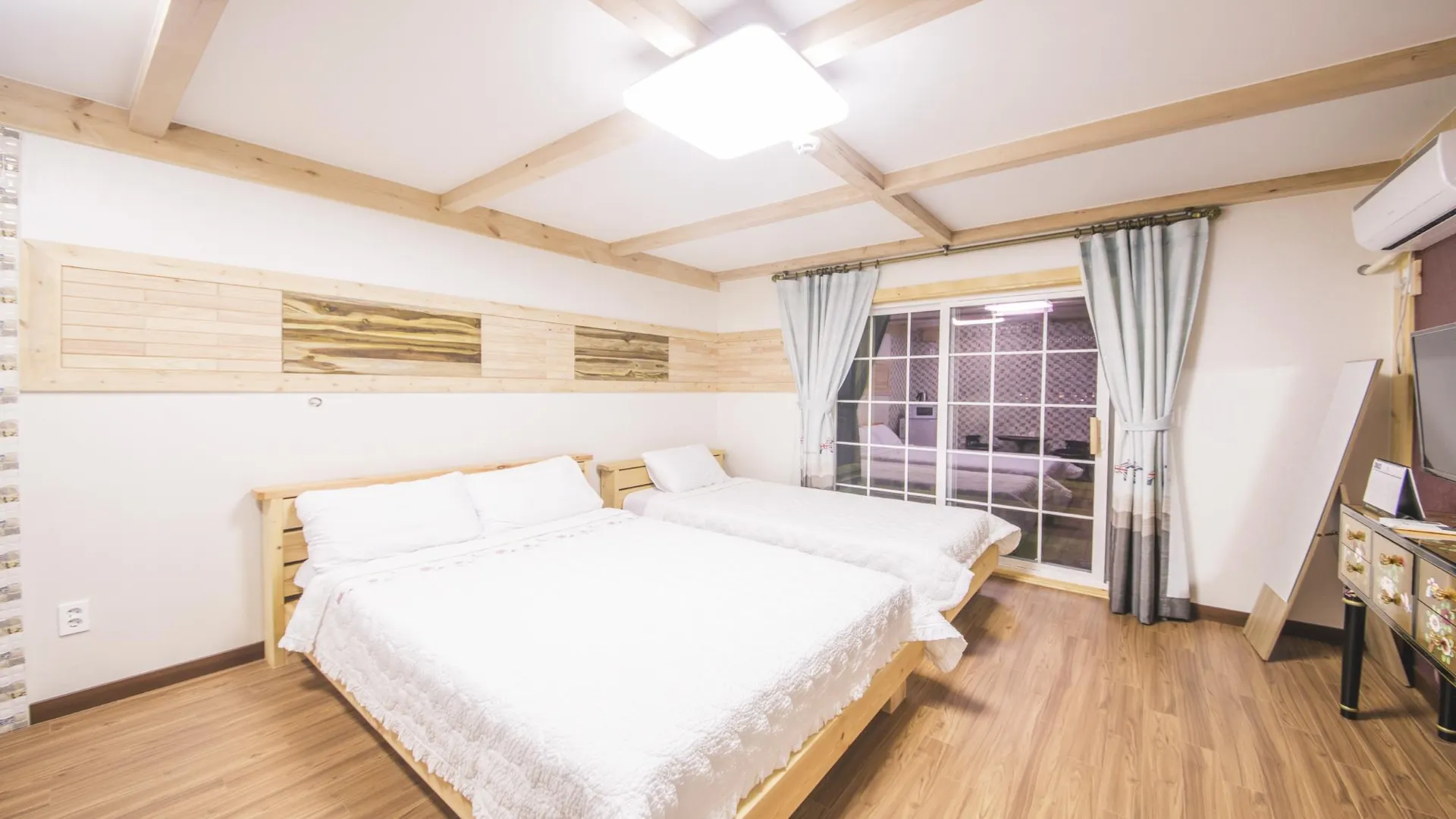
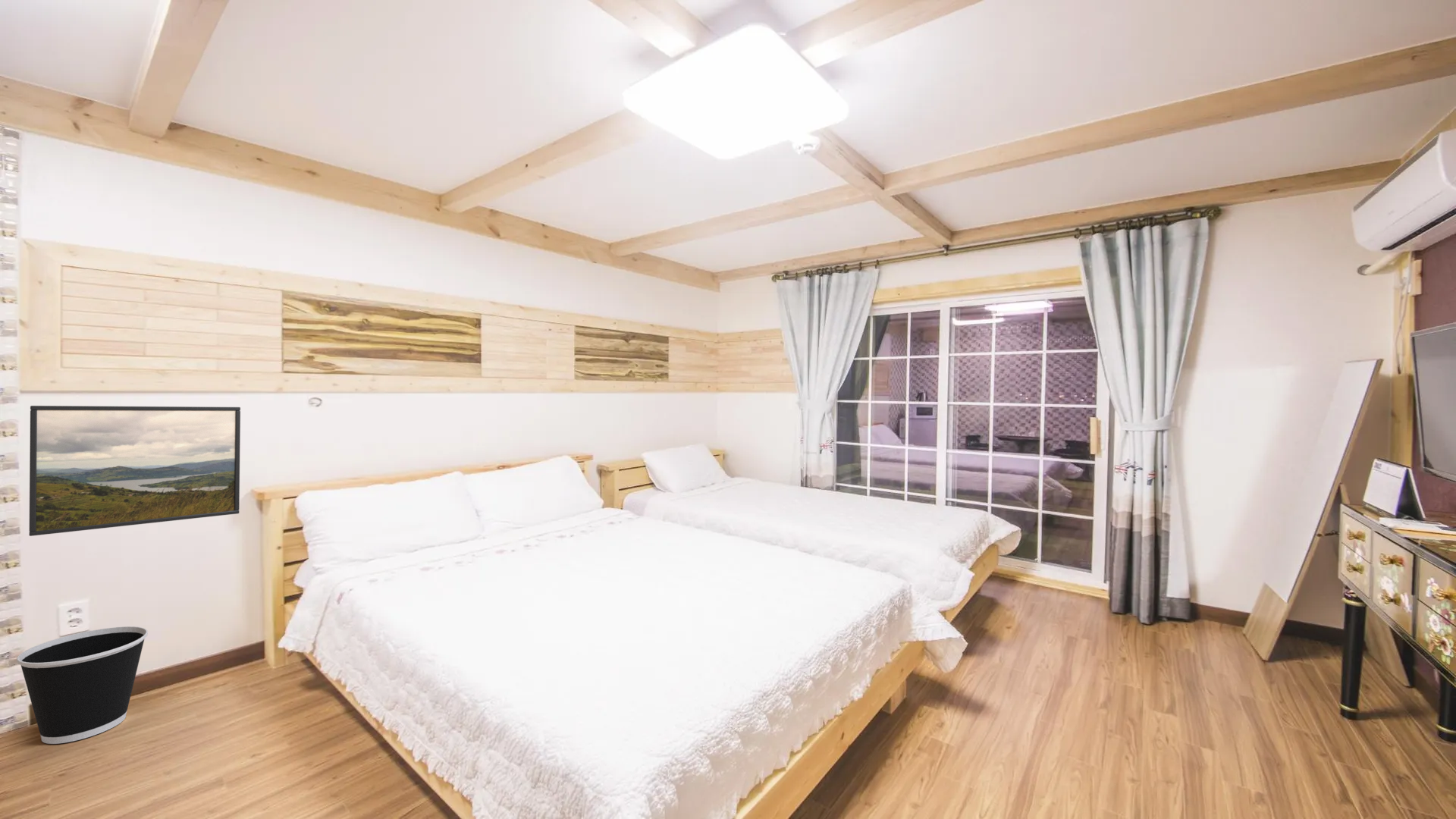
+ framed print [28,405,241,537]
+ wastebasket [16,626,149,745]
